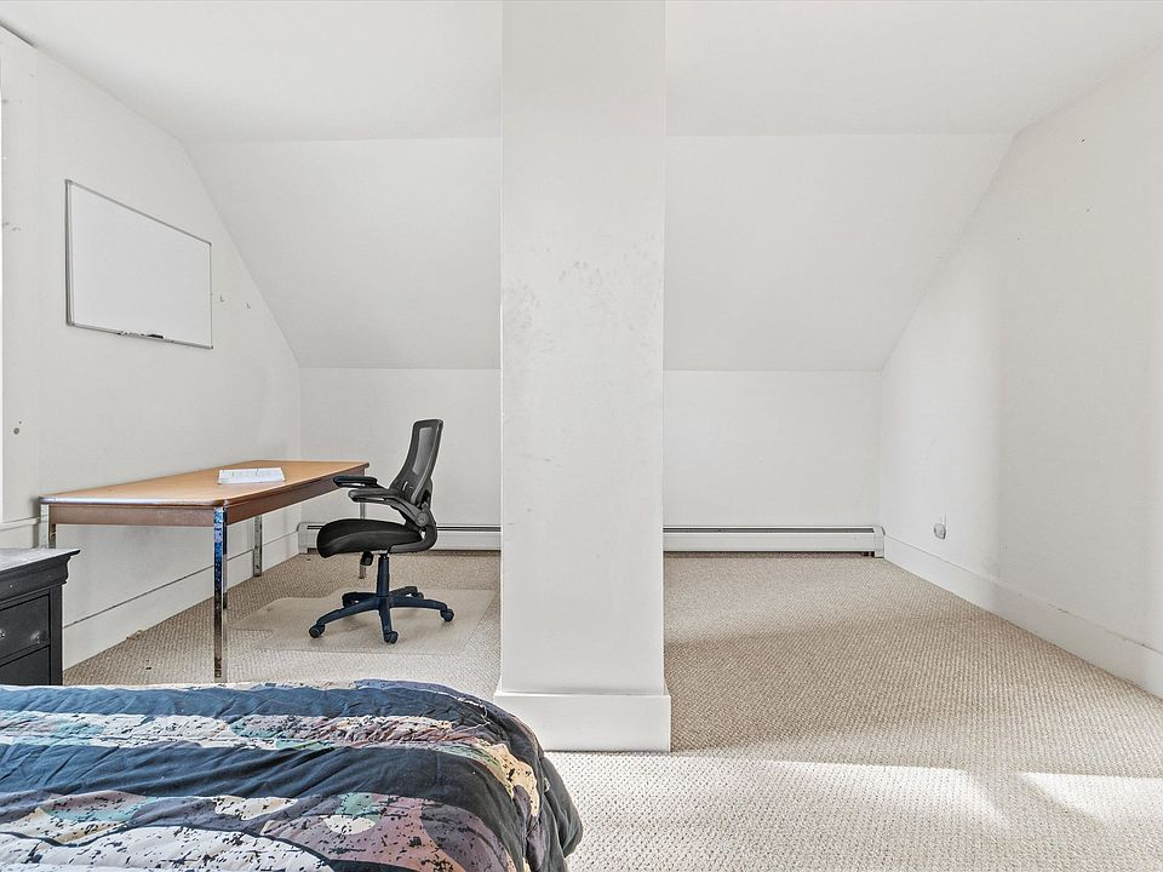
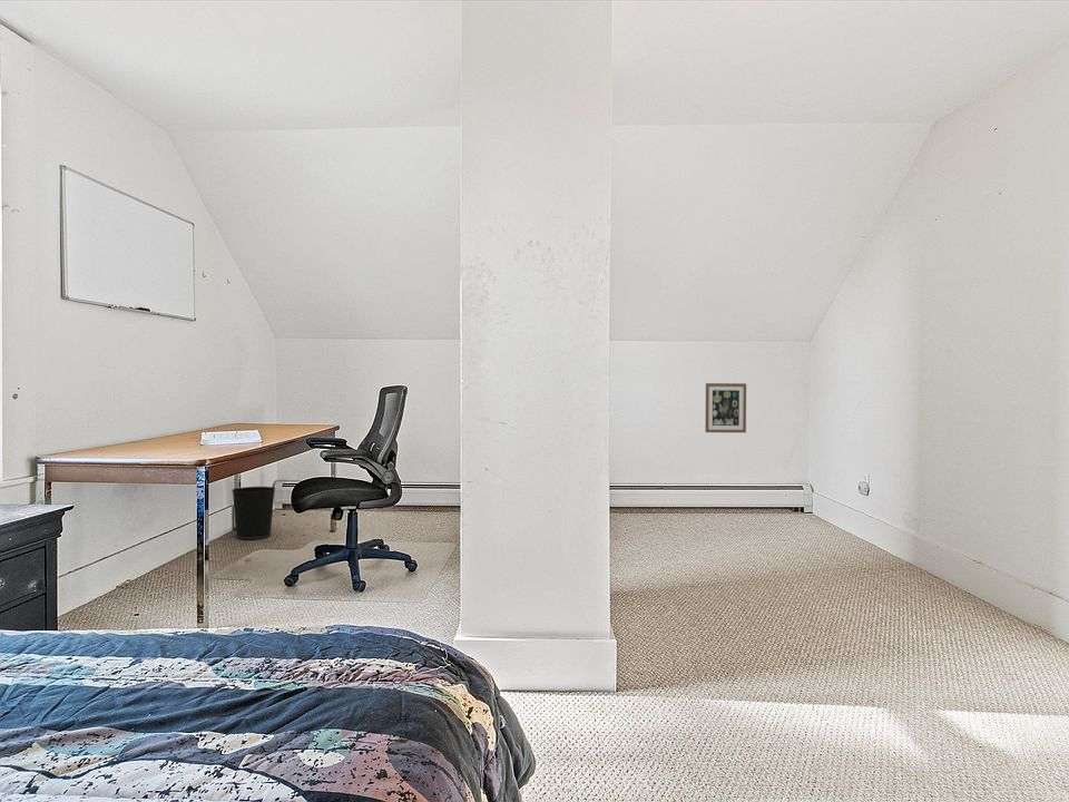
+ wall art [704,382,747,433]
+ wastebasket [231,486,276,540]
